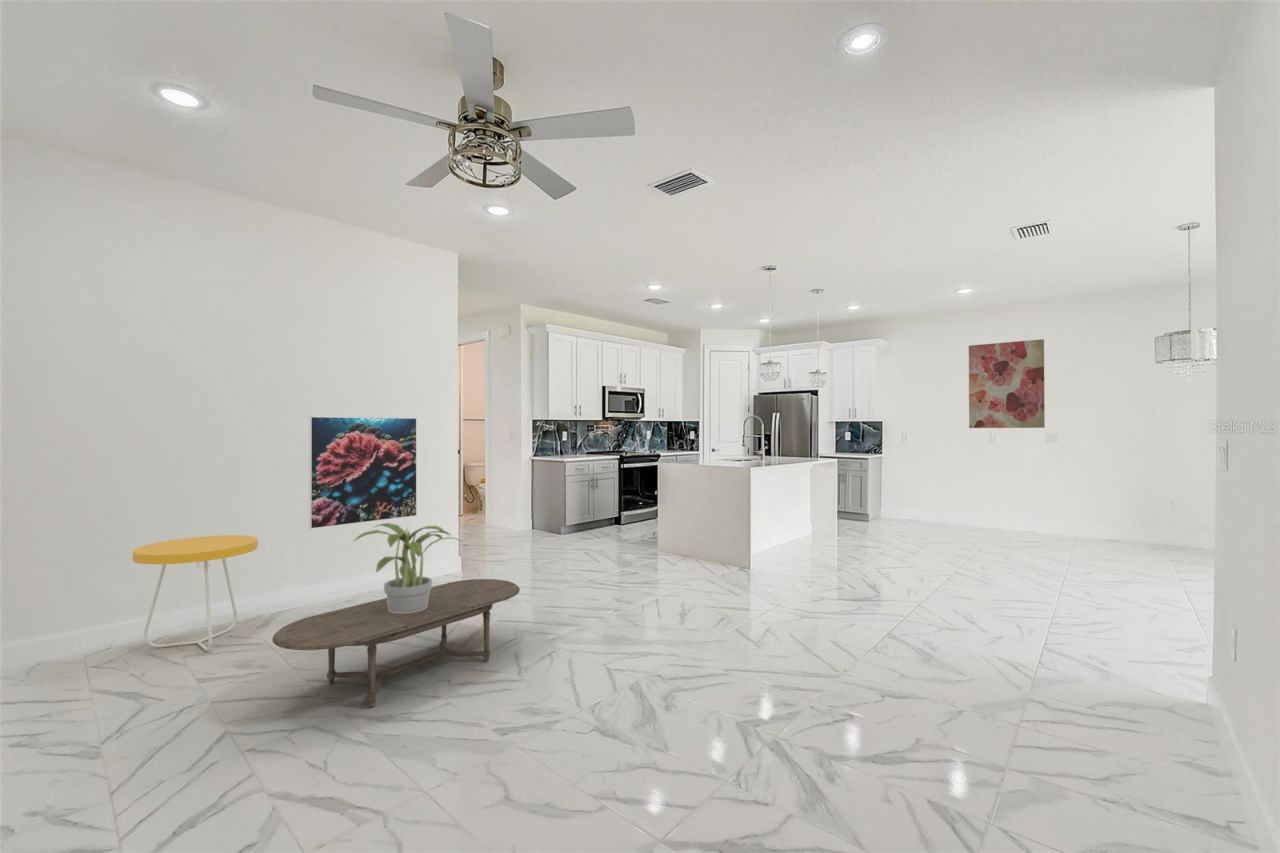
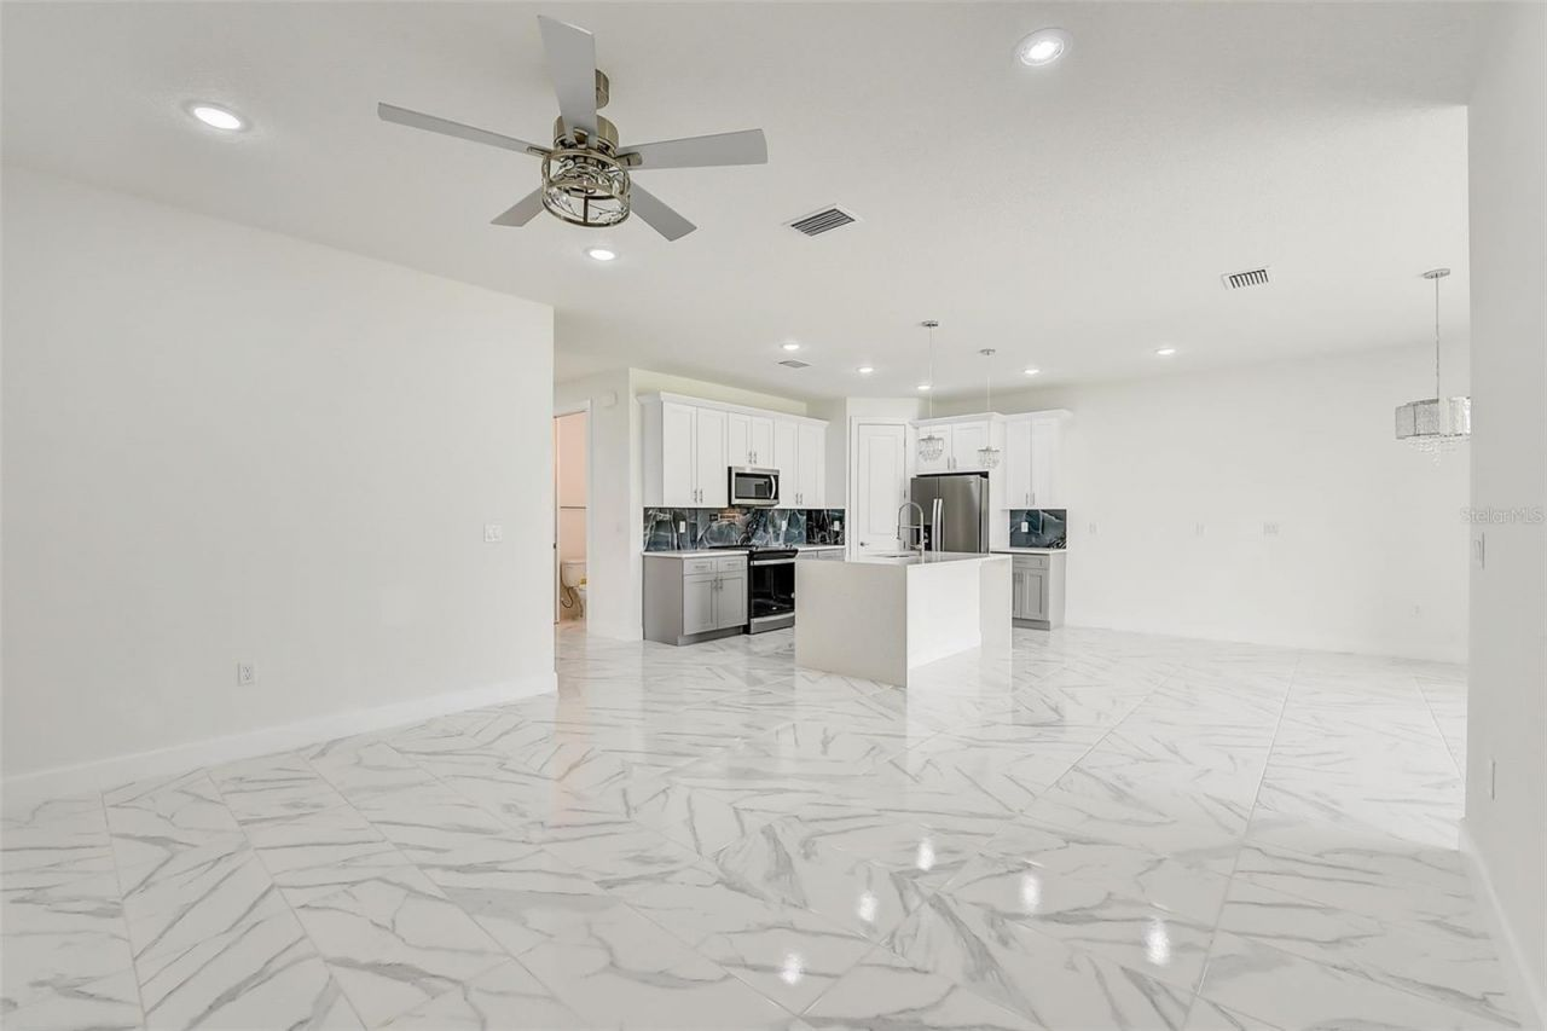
- wall art [968,338,1046,429]
- coffee table [271,578,521,708]
- potted plant [352,522,464,613]
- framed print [308,416,418,530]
- side table [132,534,259,652]
